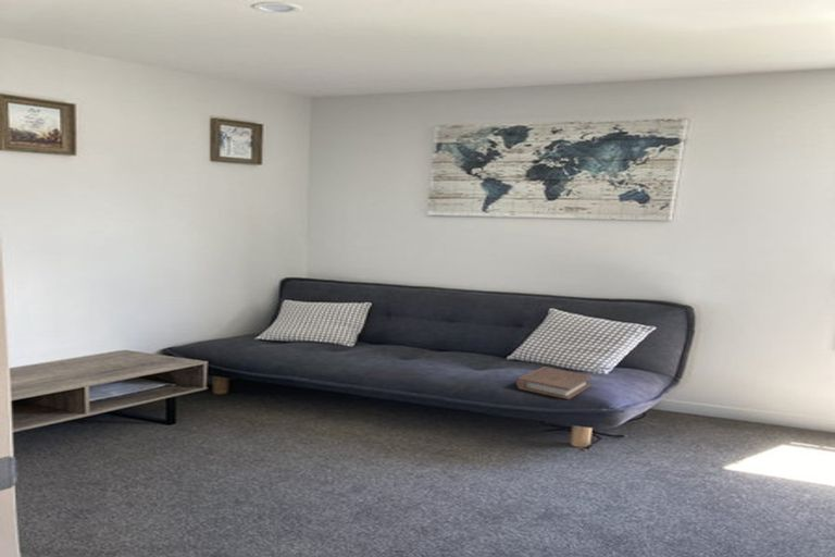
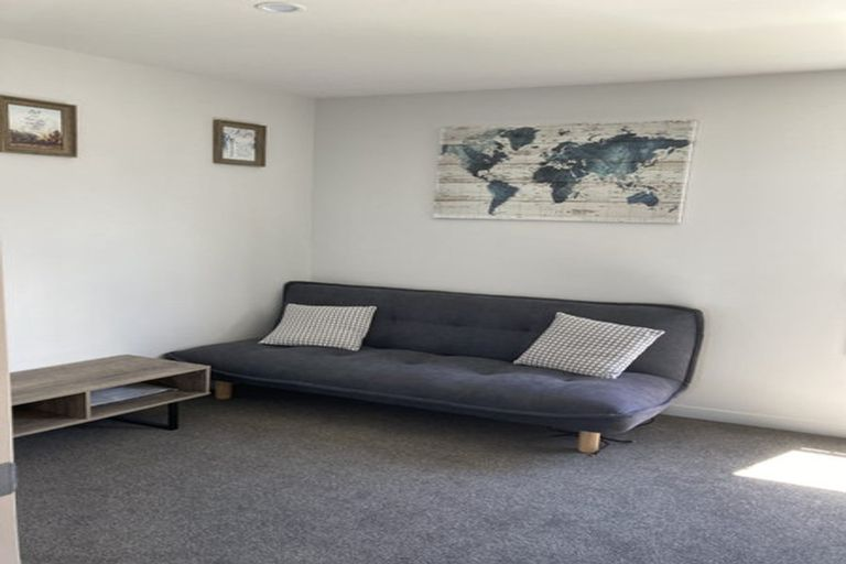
- book [515,366,593,400]
